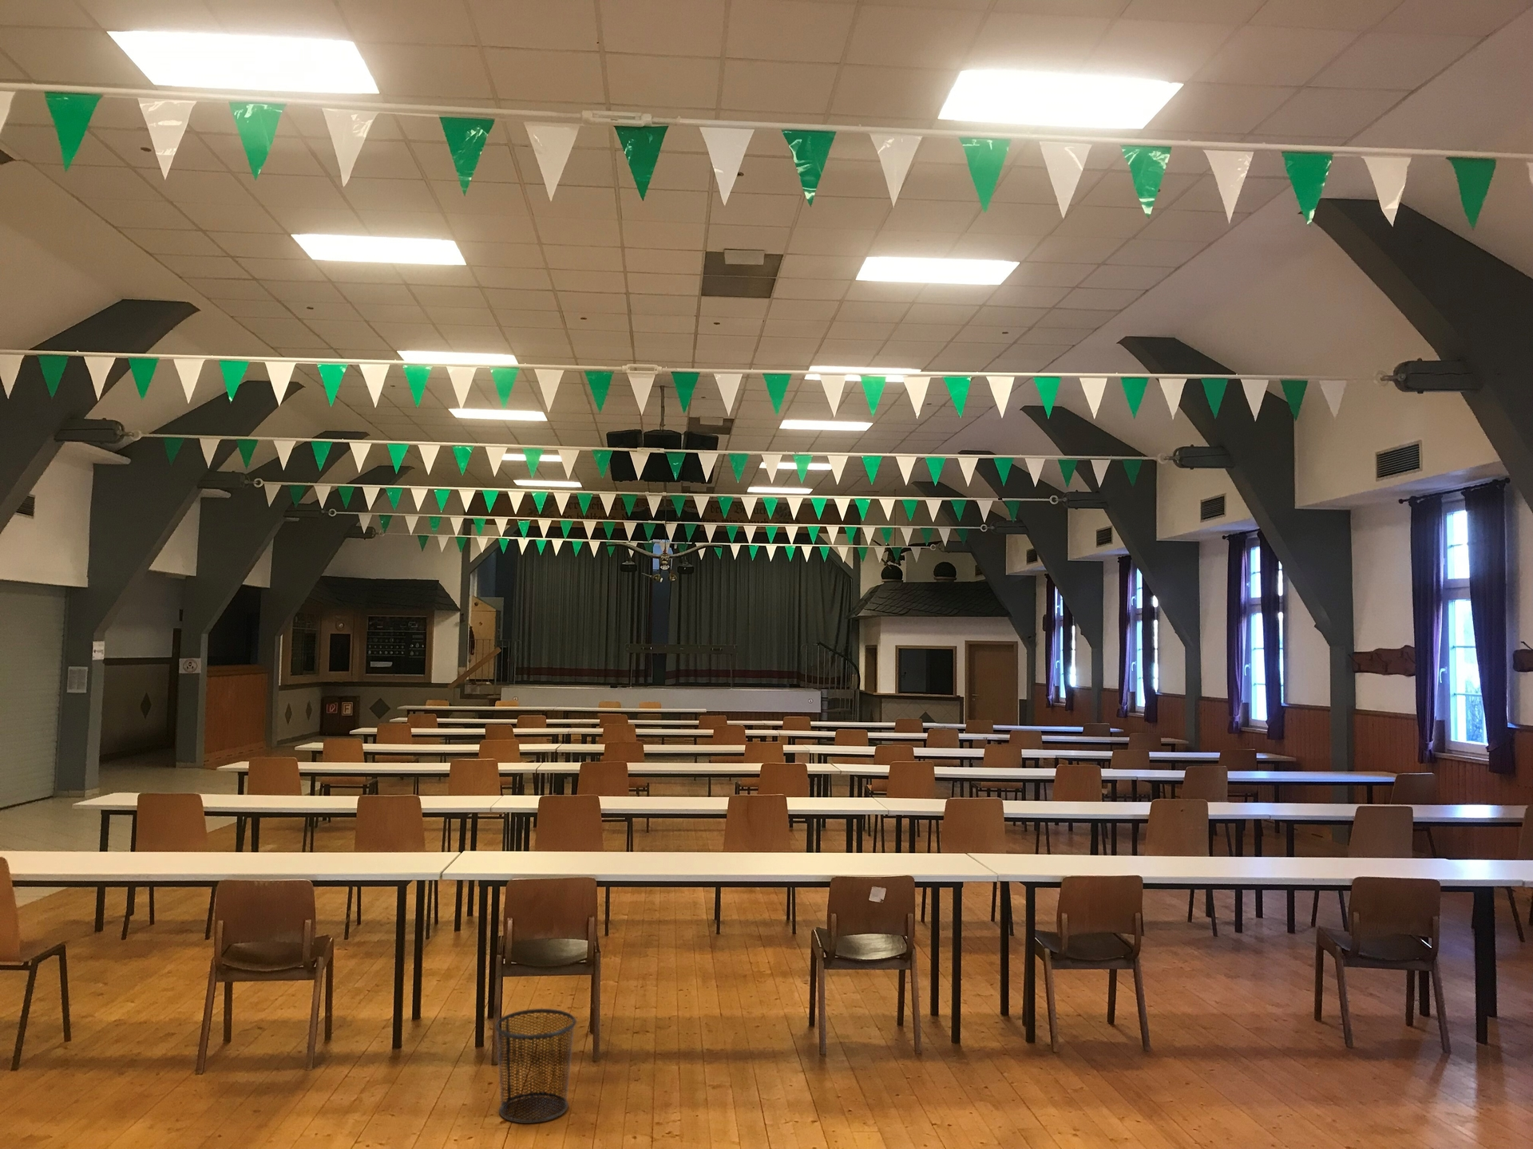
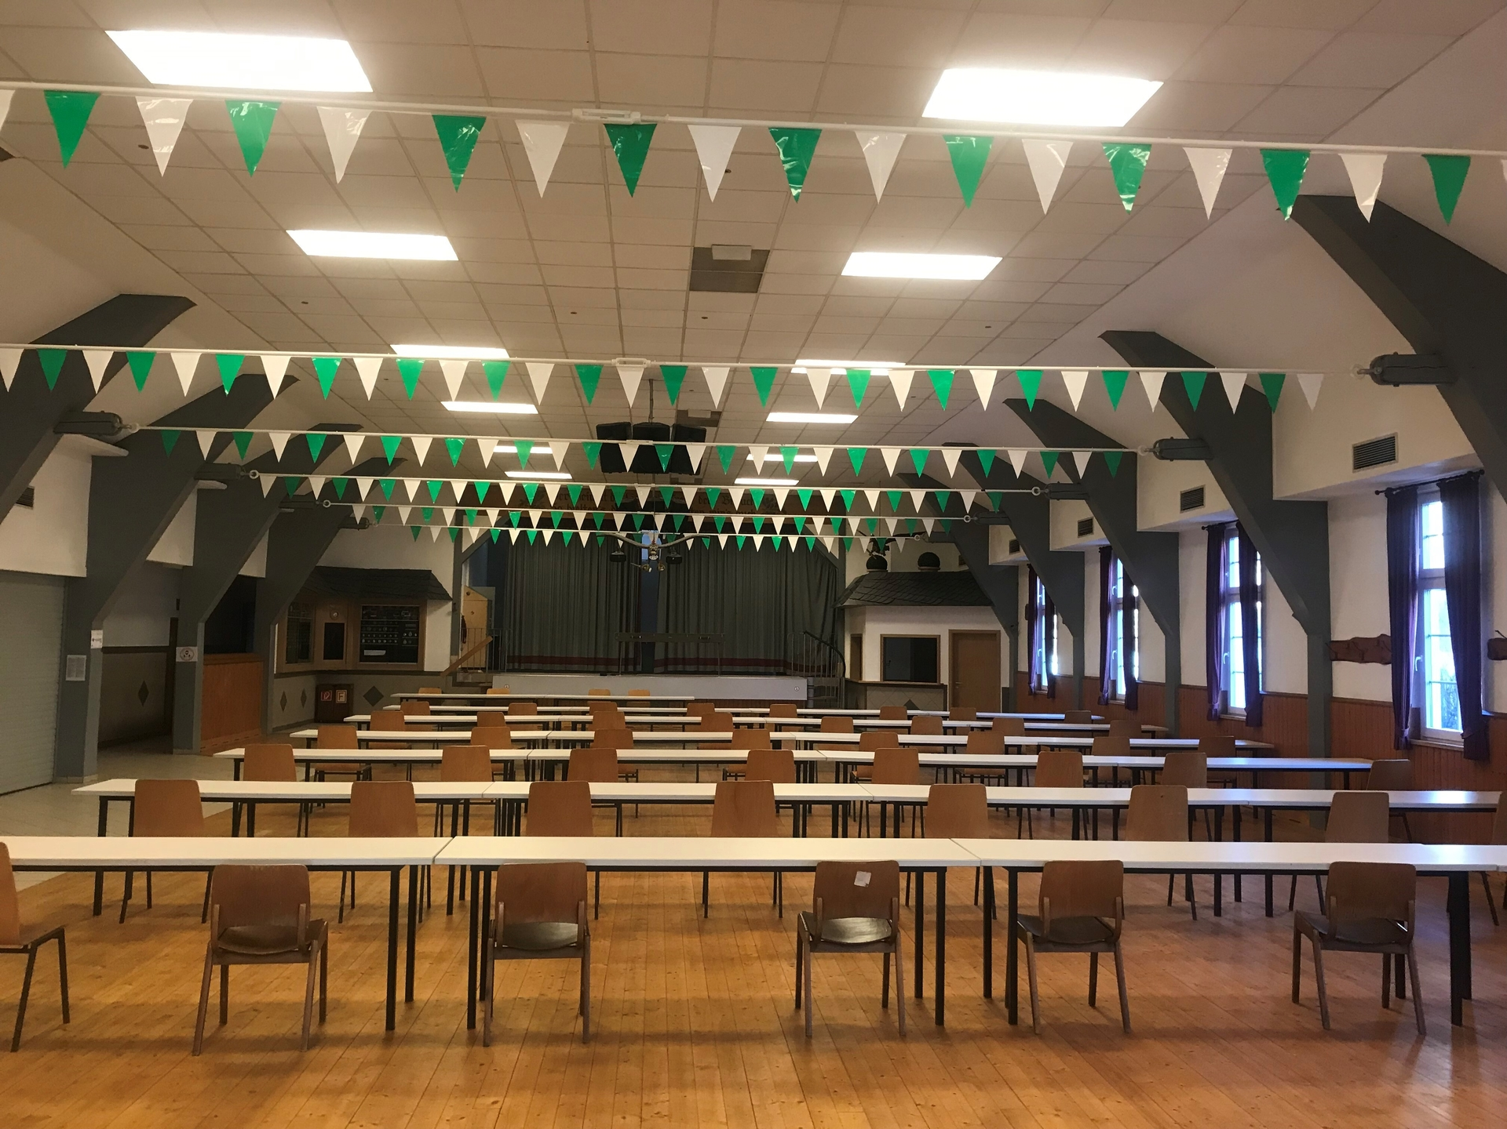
- trash can [494,1008,577,1125]
